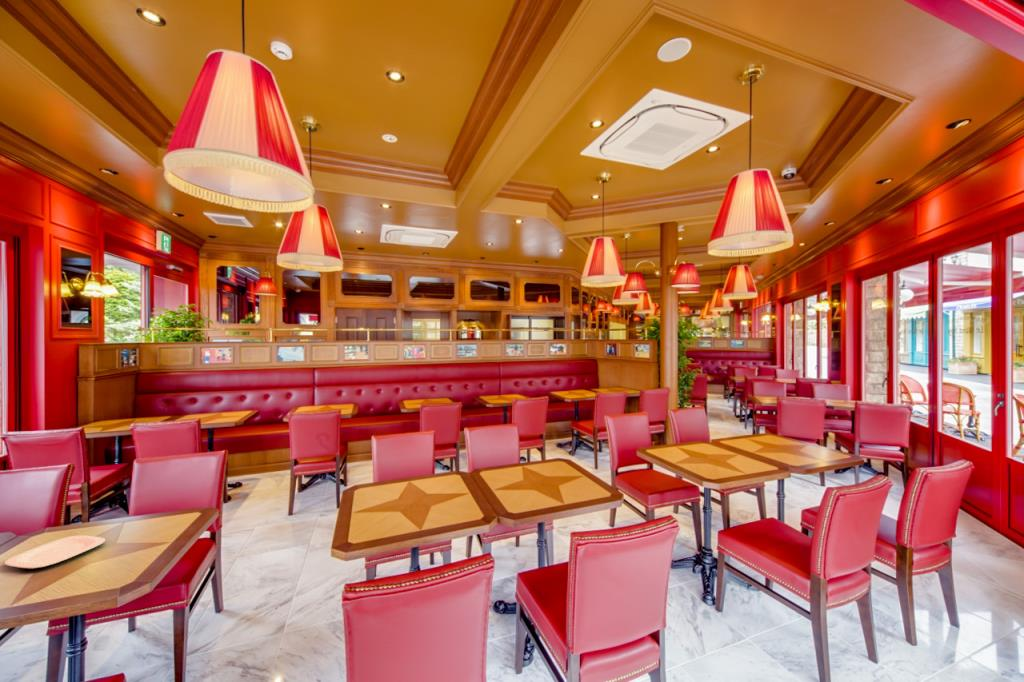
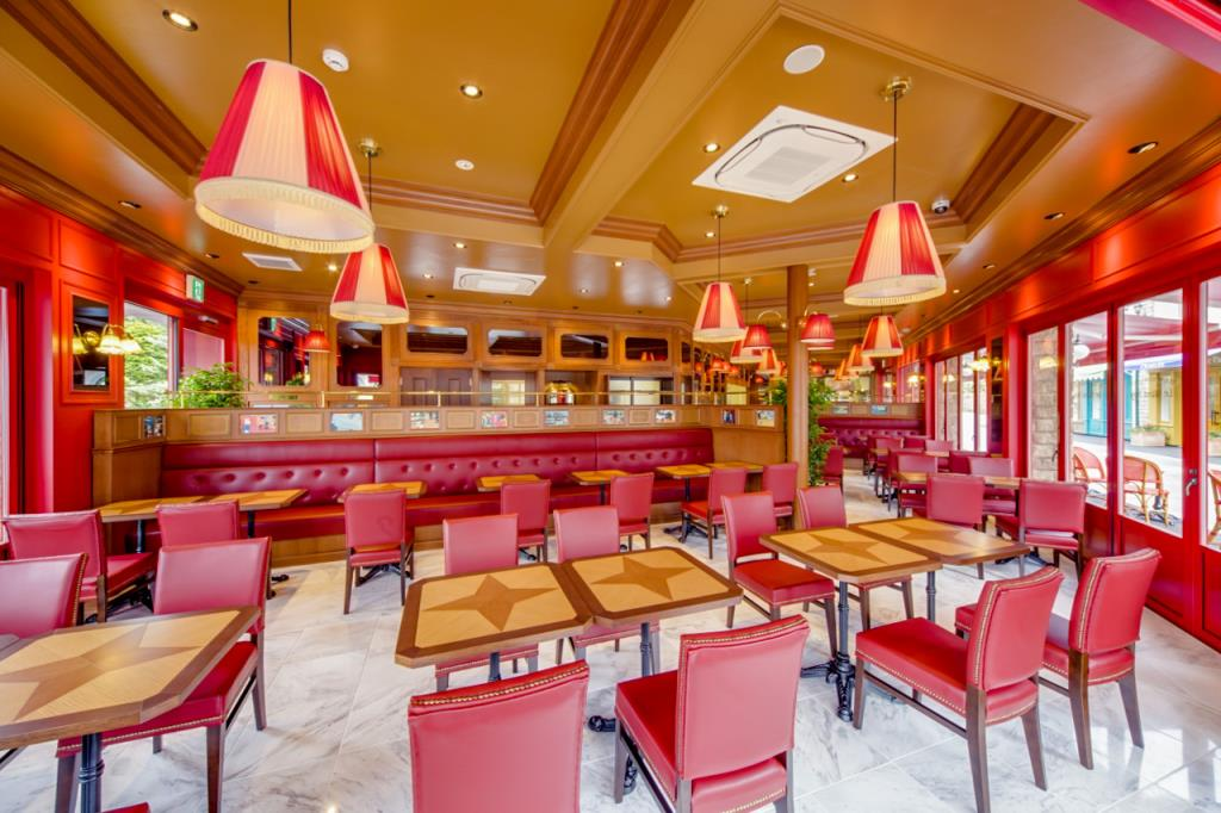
- plate [3,534,106,570]
